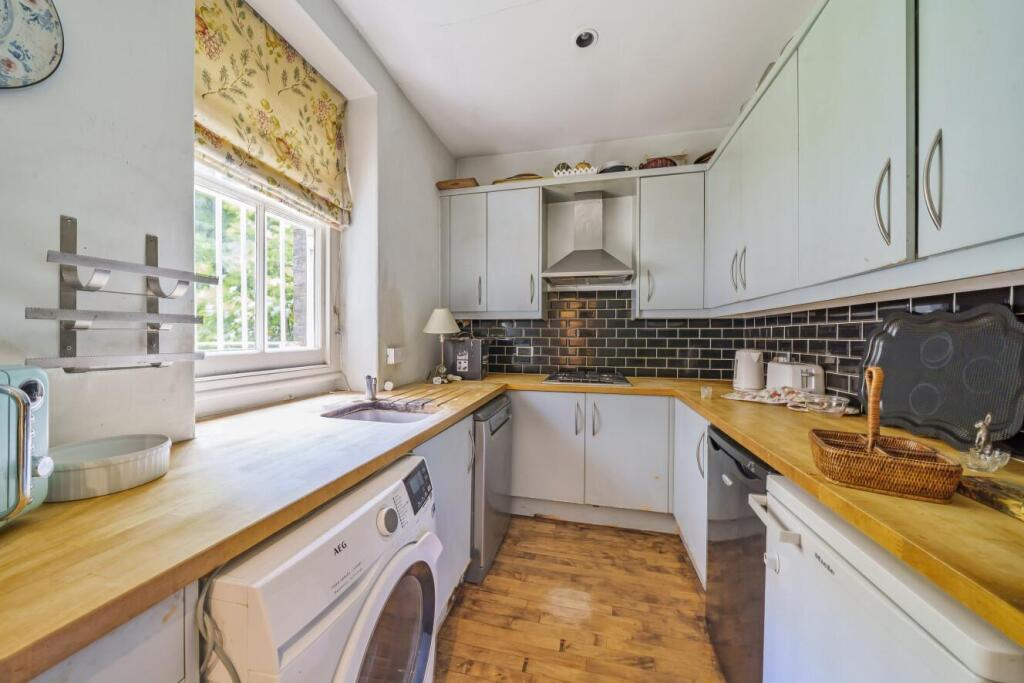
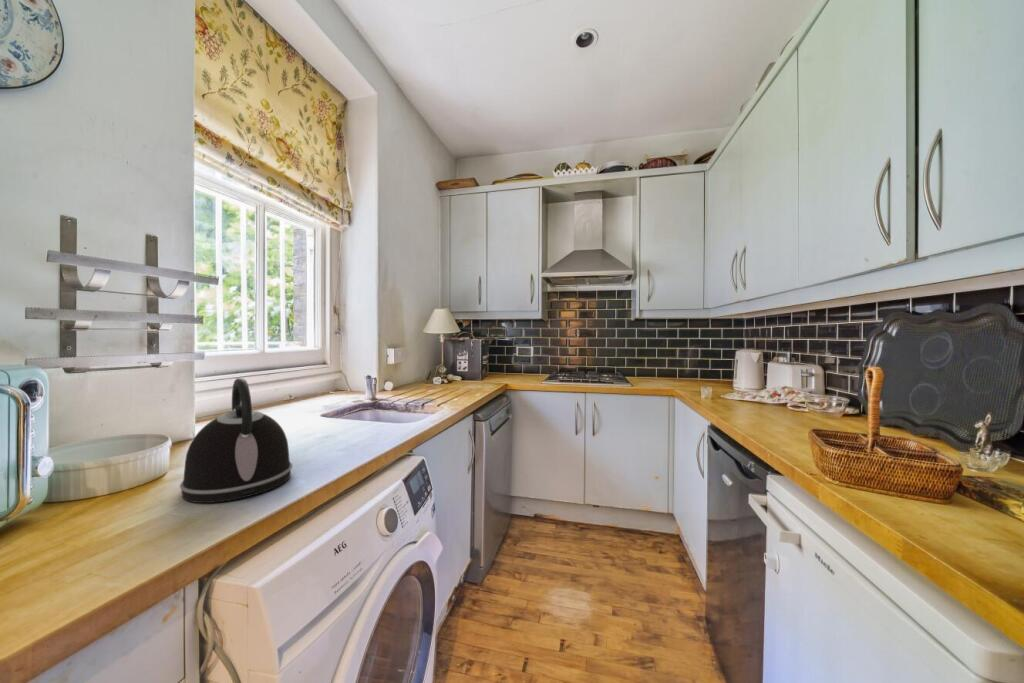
+ kettle [179,377,293,504]
